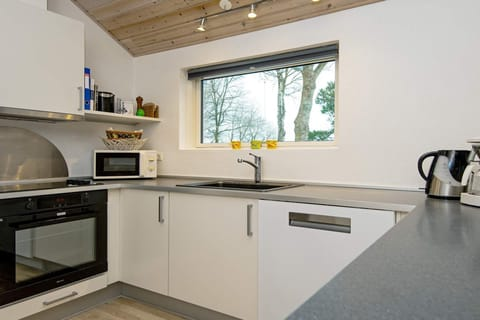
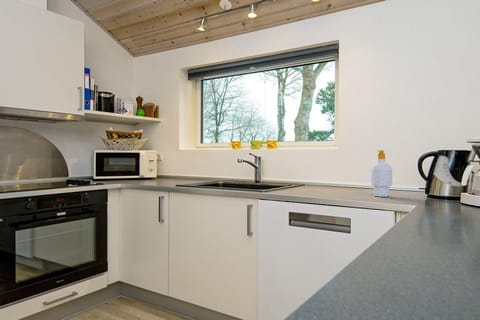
+ soap bottle [370,149,393,198]
